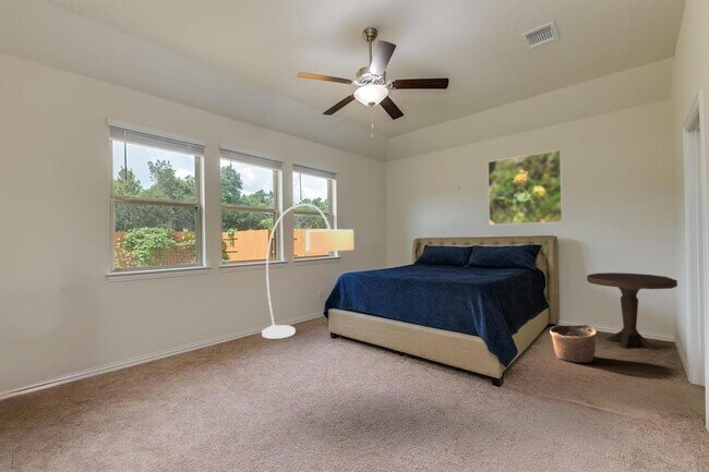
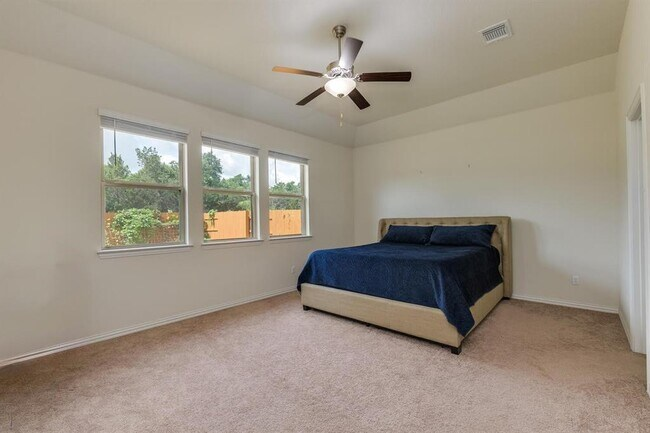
- floor lamp [261,203,354,340]
- basket [549,324,598,363]
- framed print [486,149,564,226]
- pedestal table [586,271,678,351]
